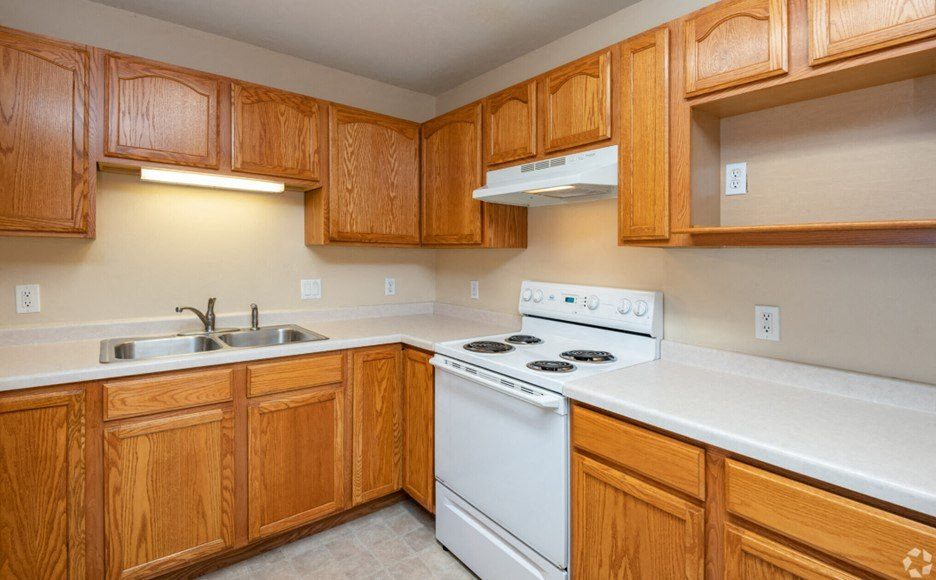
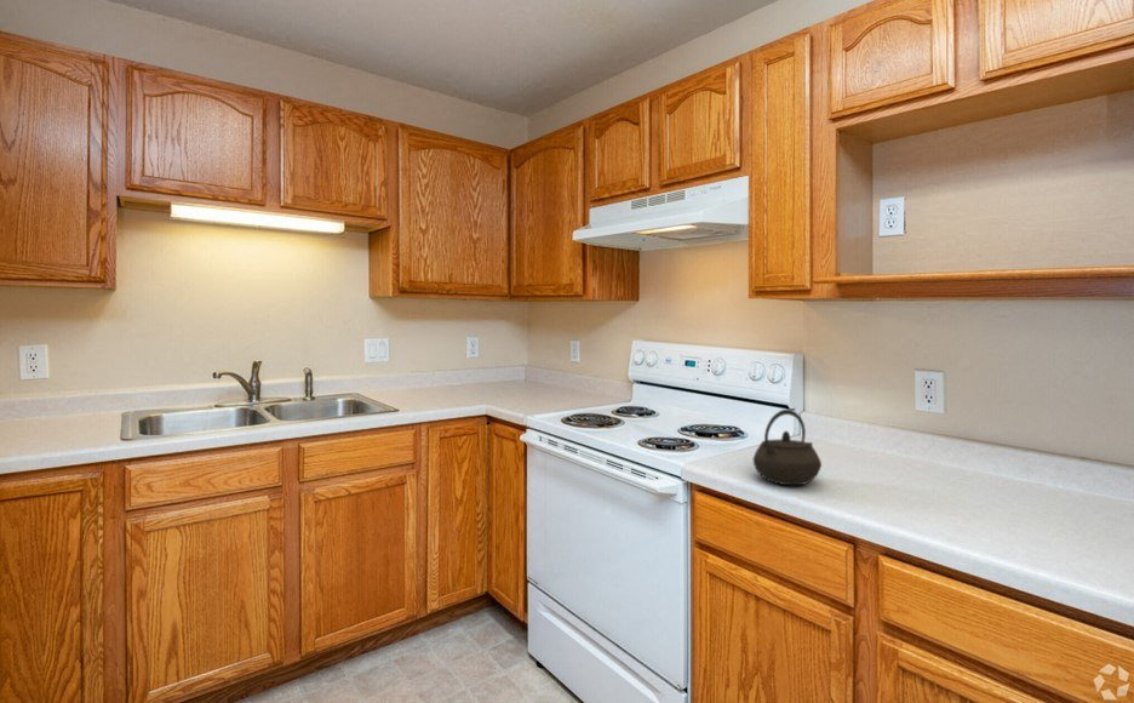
+ kettle [752,408,823,486]
